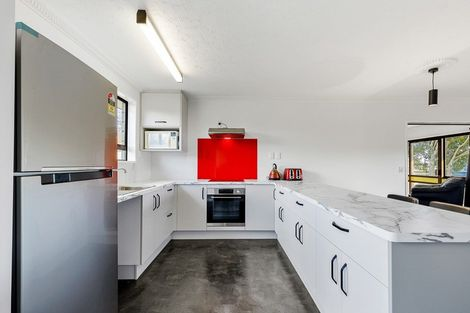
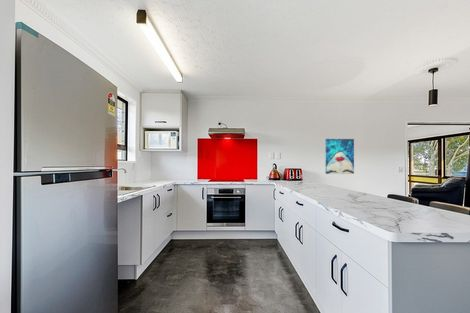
+ wall art [325,138,355,175]
